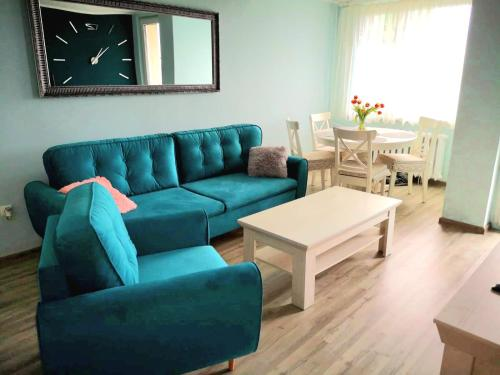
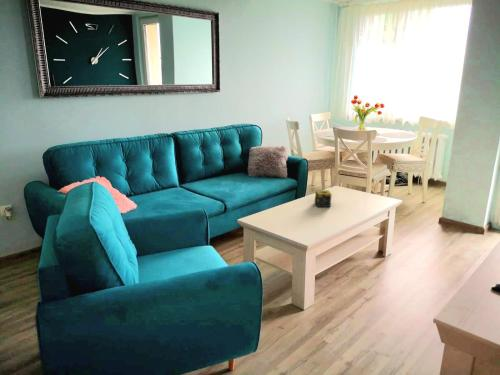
+ candle [314,189,333,208]
